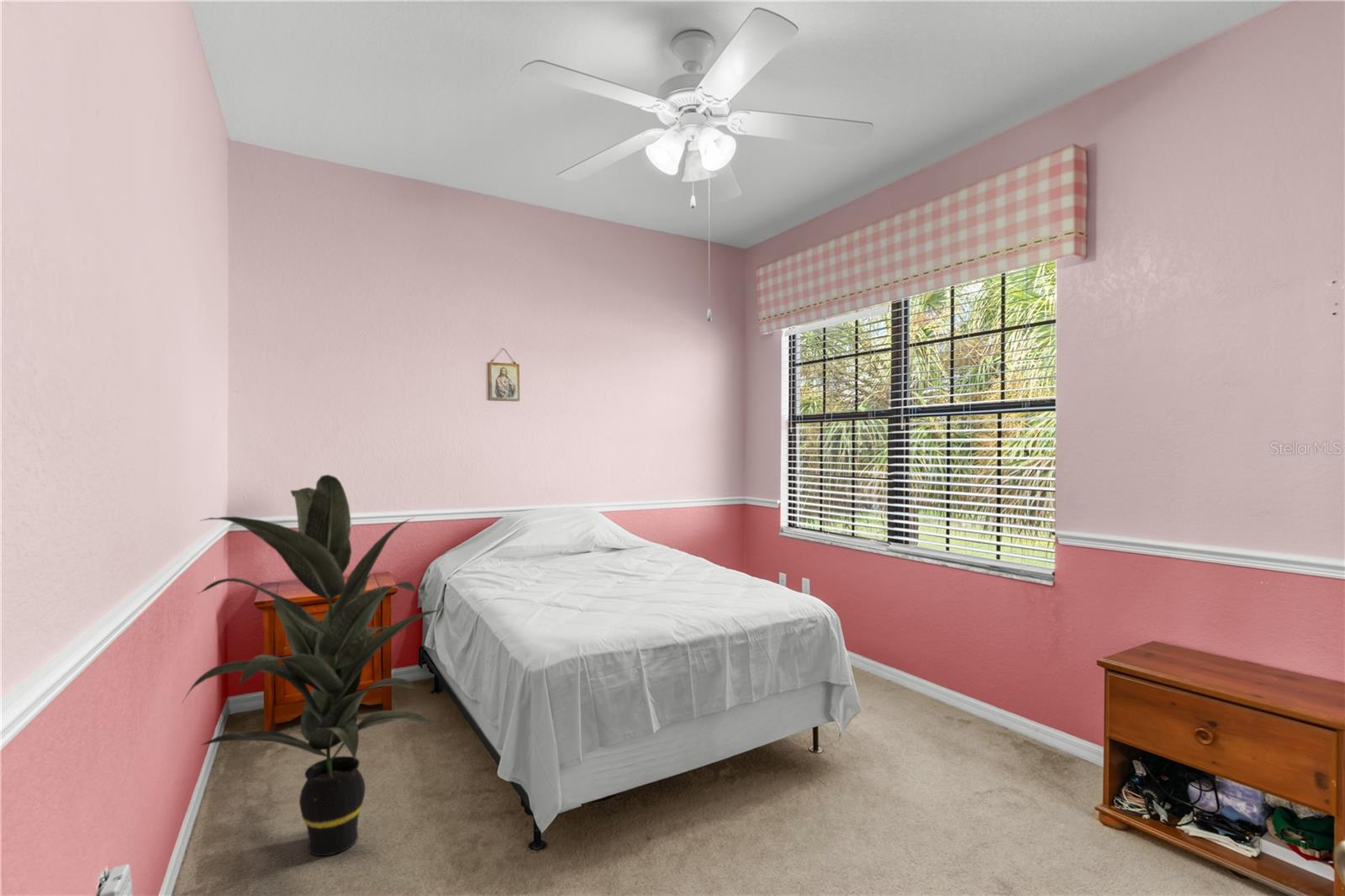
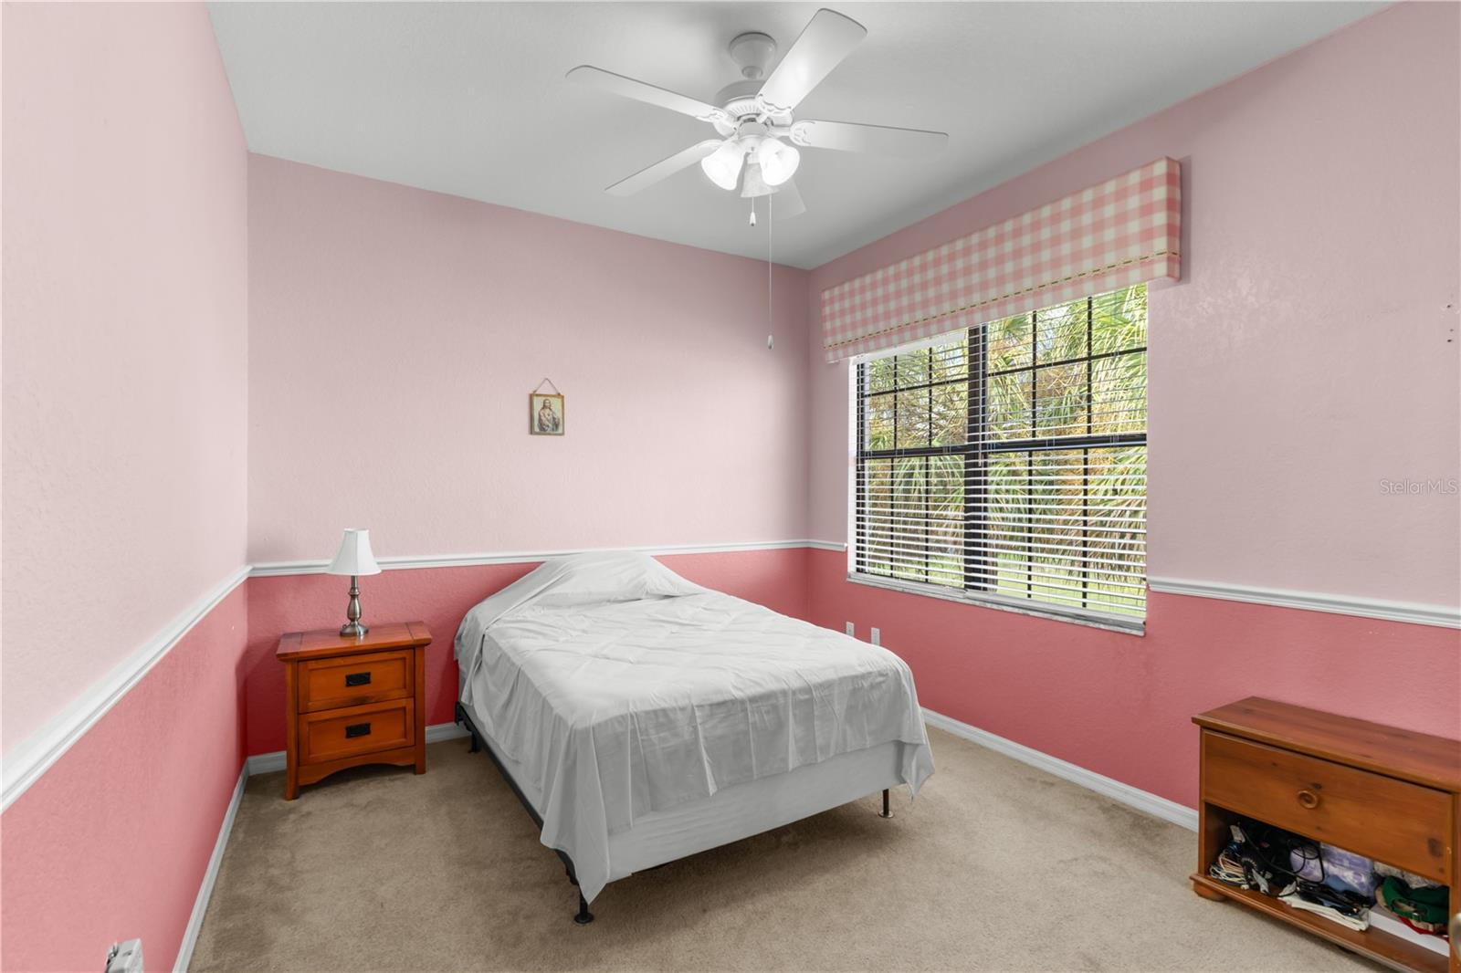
- indoor plant [181,474,444,856]
